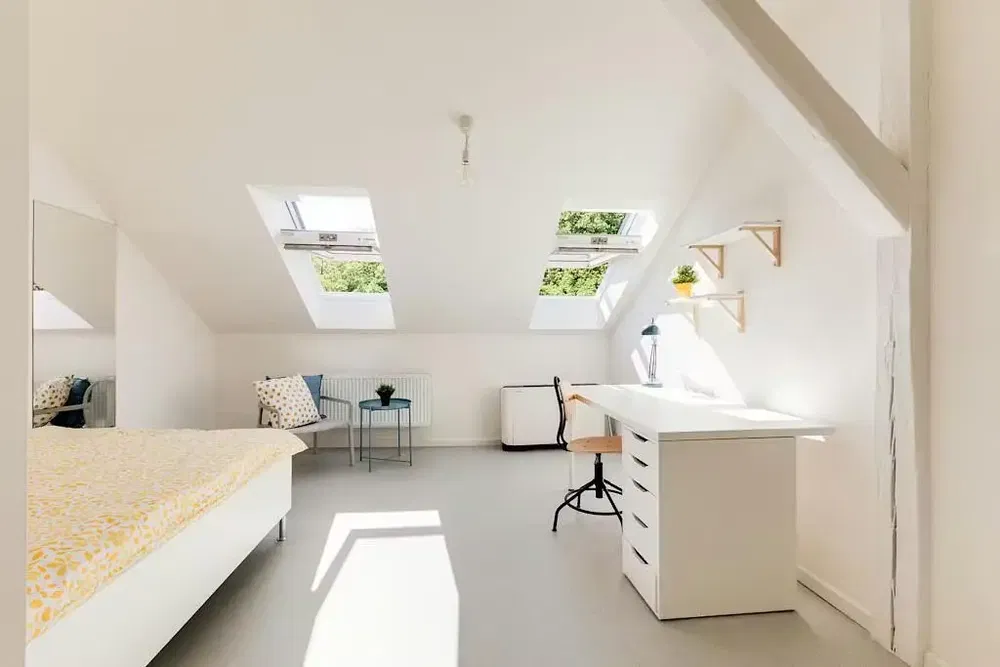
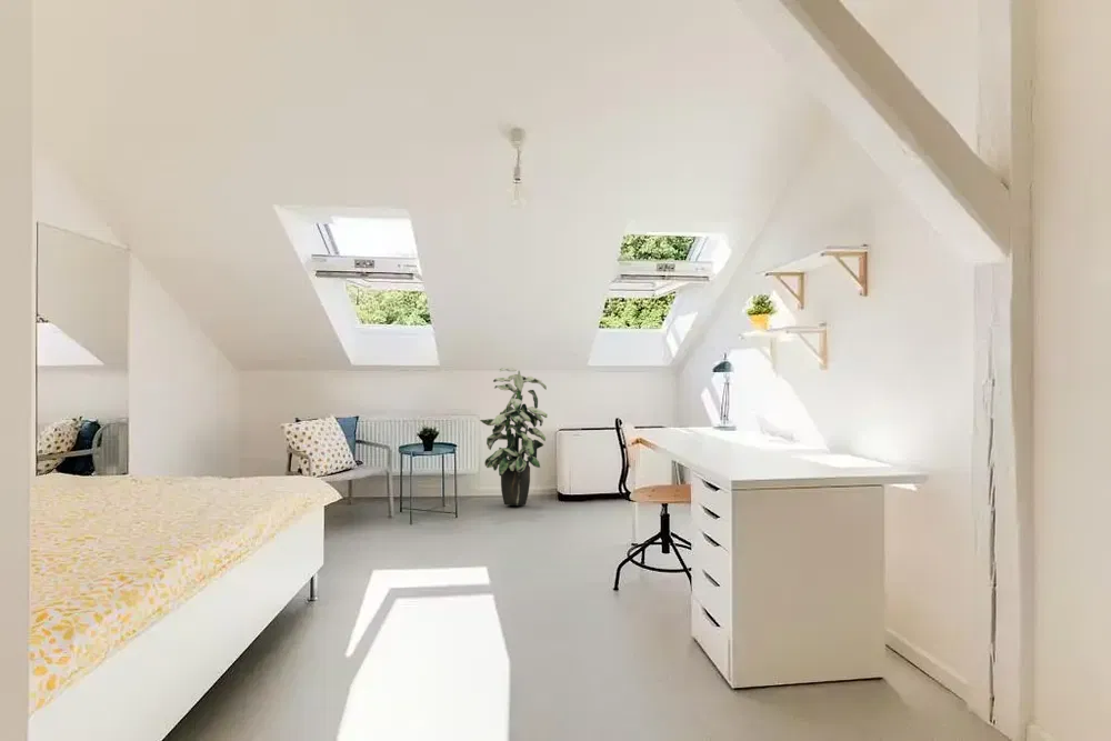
+ indoor plant [479,367,549,507]
